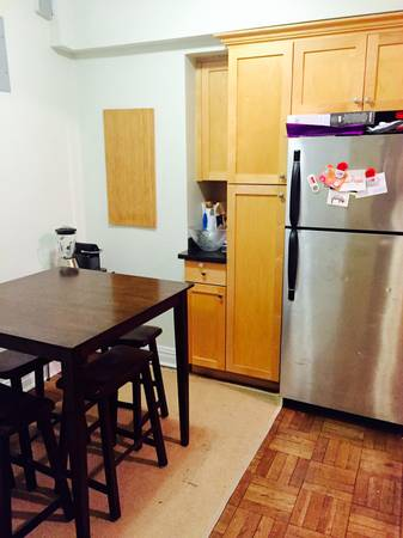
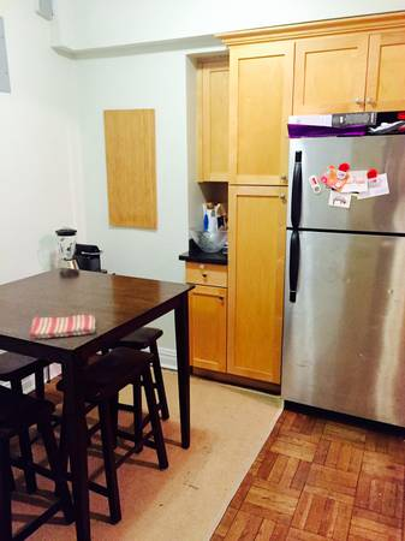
+ dish towel [28,314,96,340]
